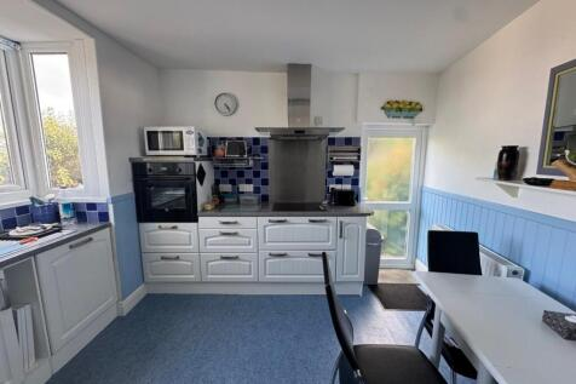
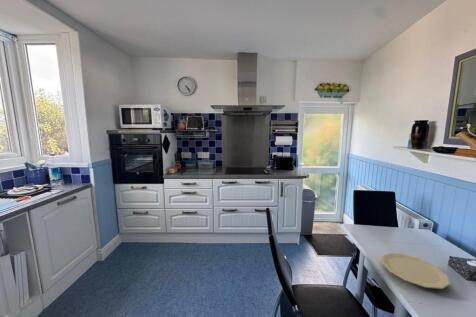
+ plate [381,252,451,290]
